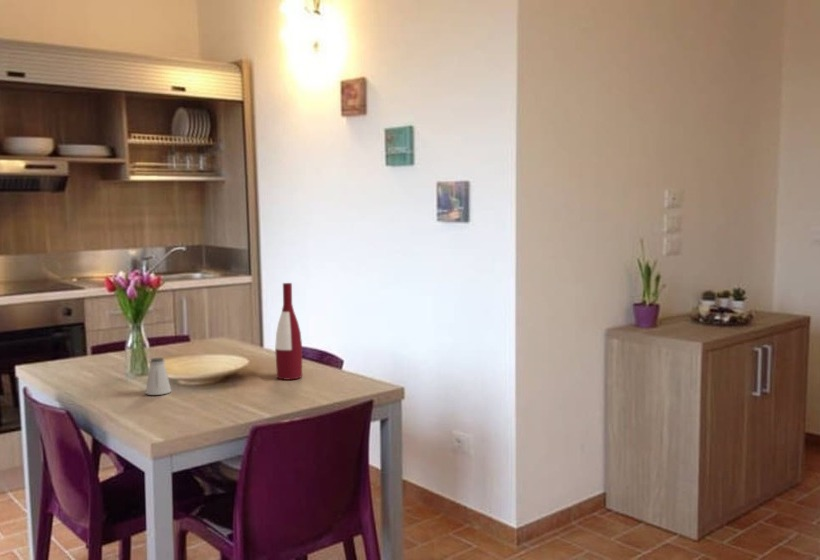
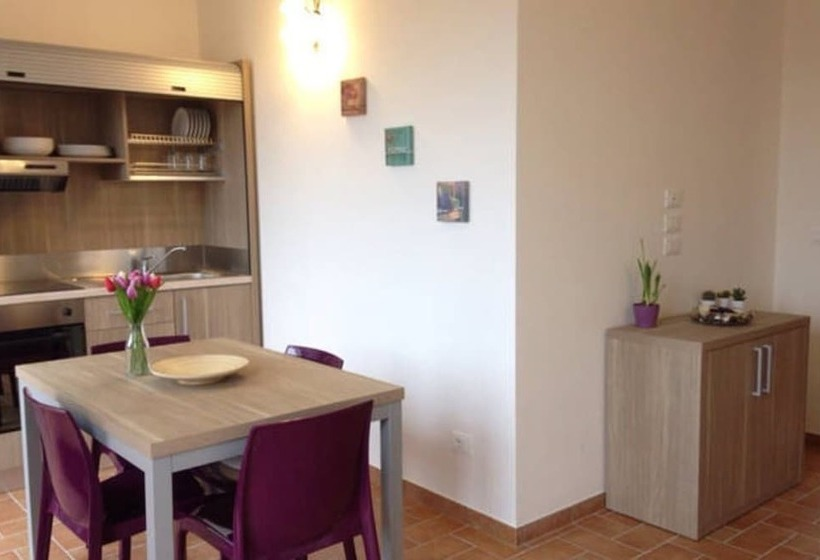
- saltshaker [144,357,172,396]
- alcohol [274,282,303,381]
